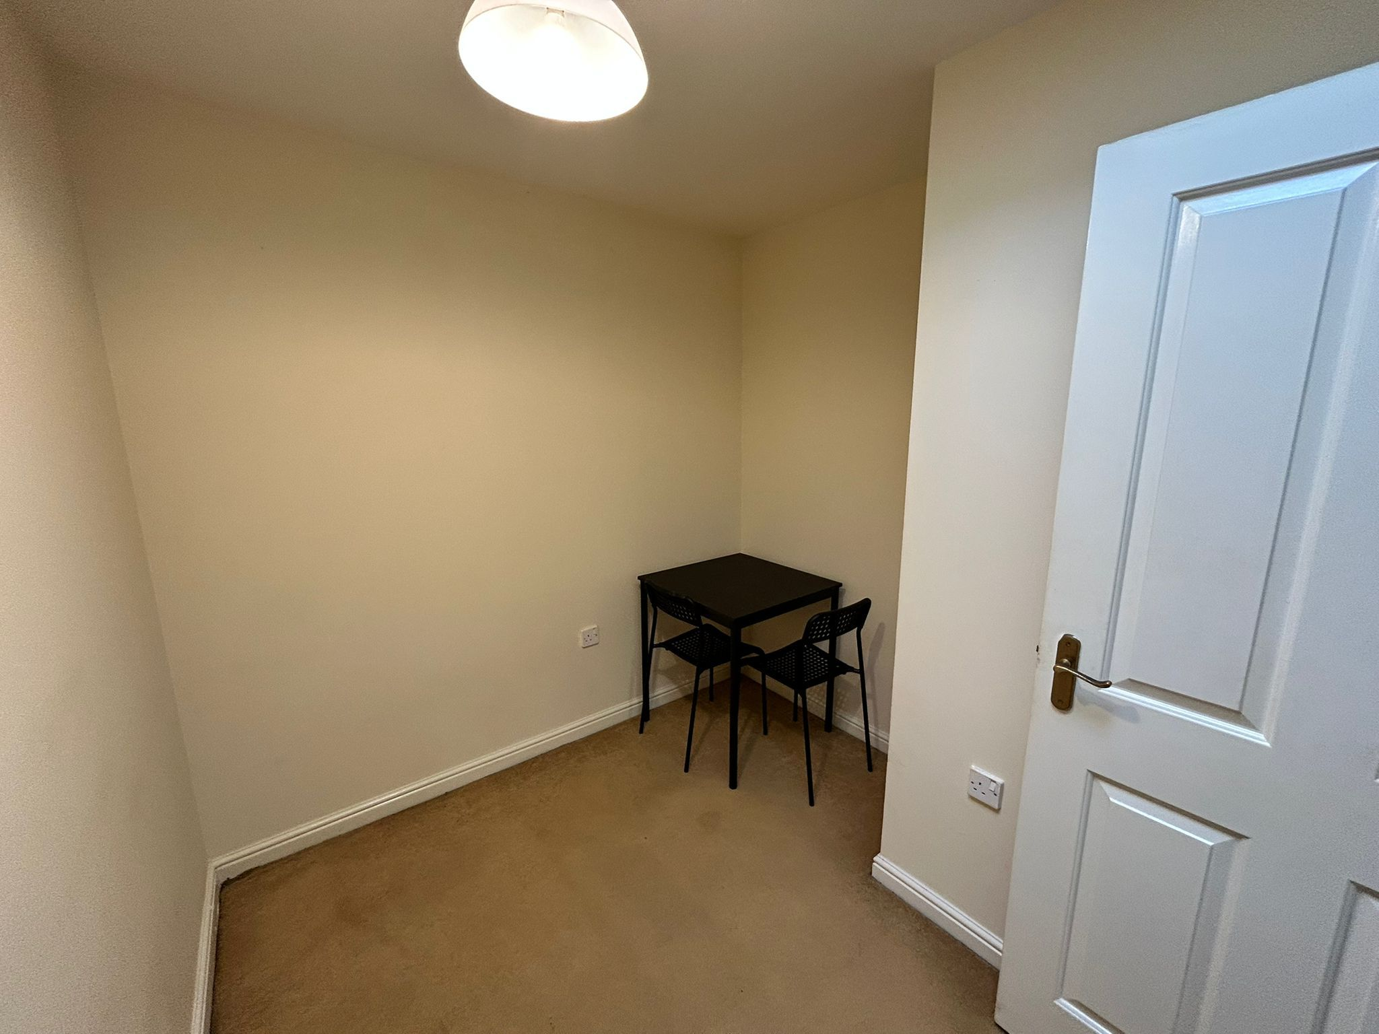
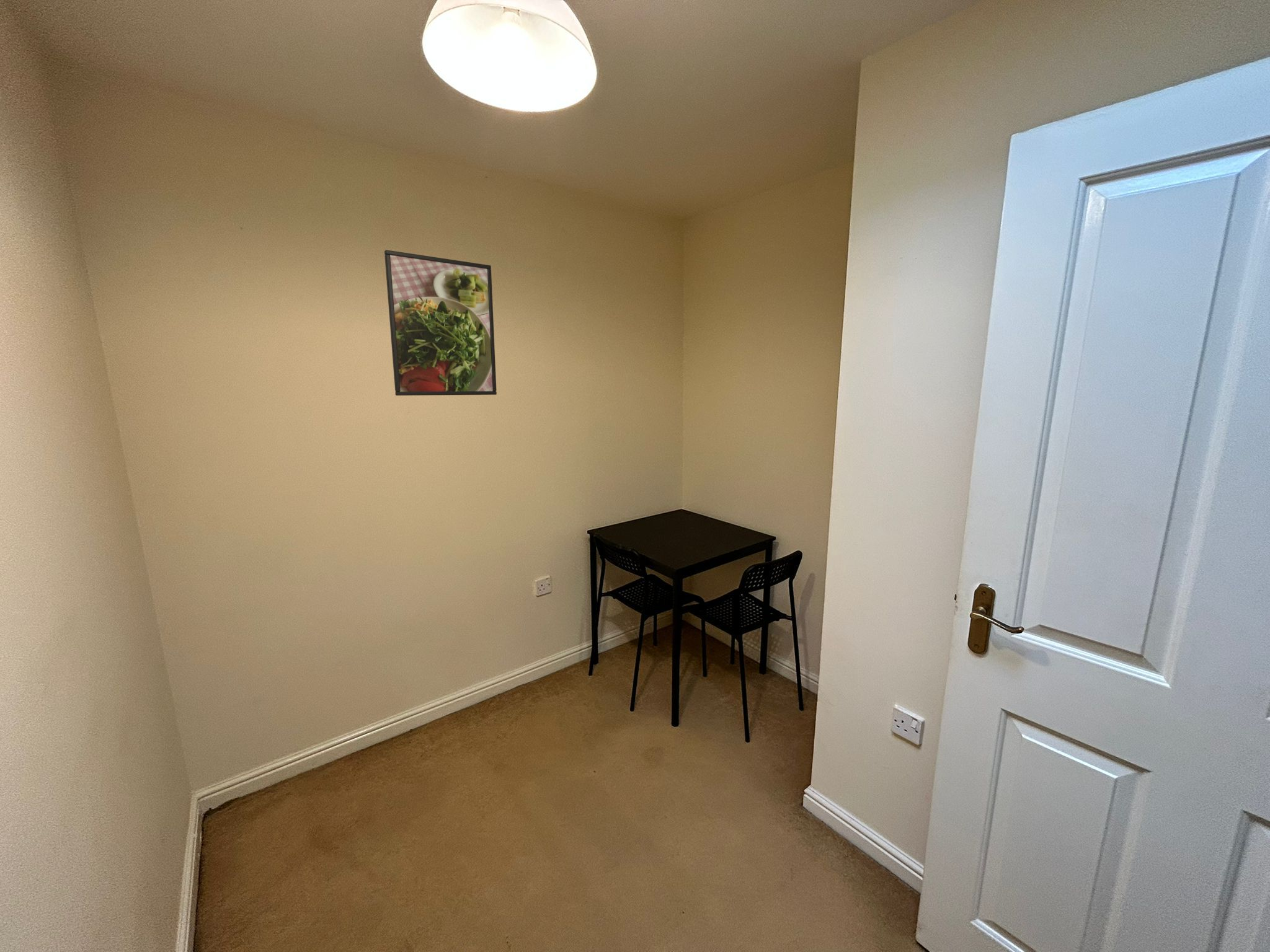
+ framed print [384,249,497,396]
